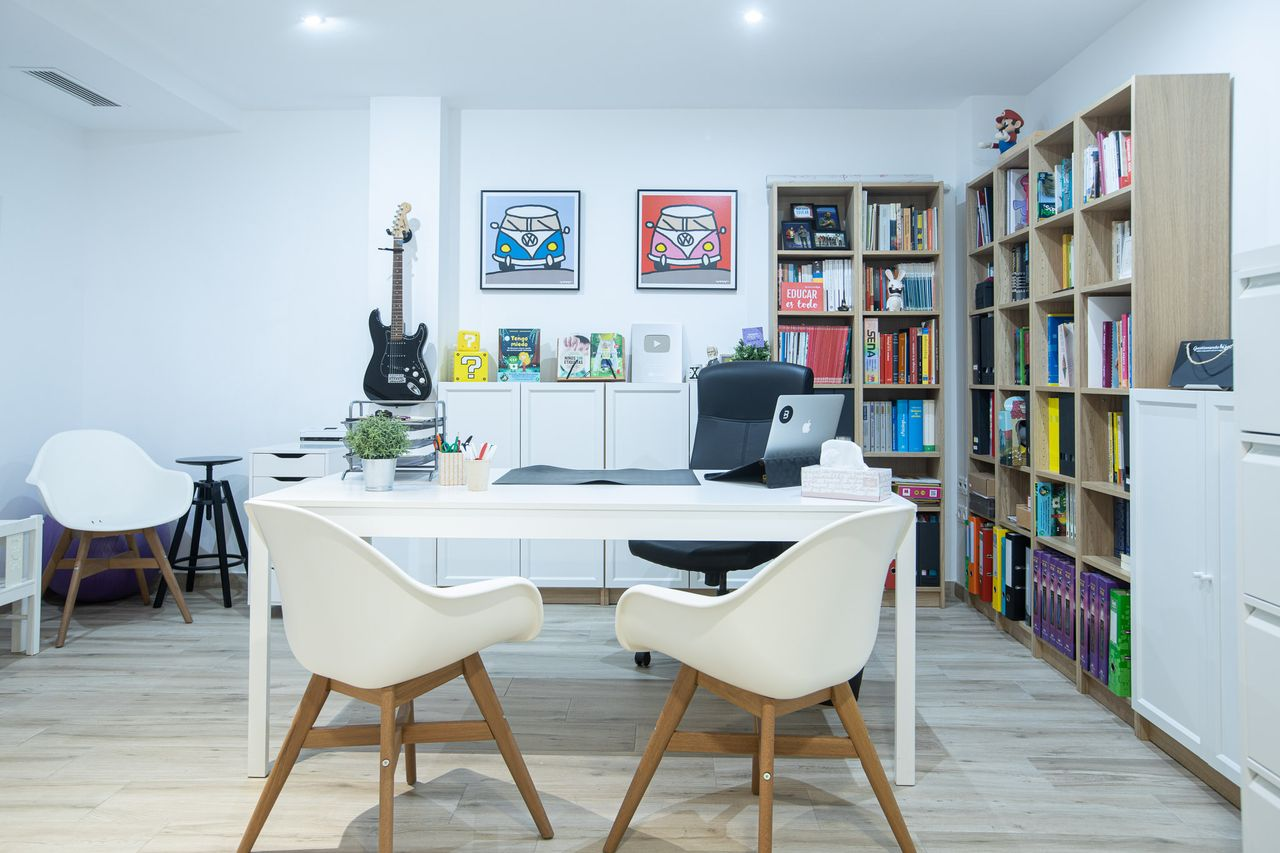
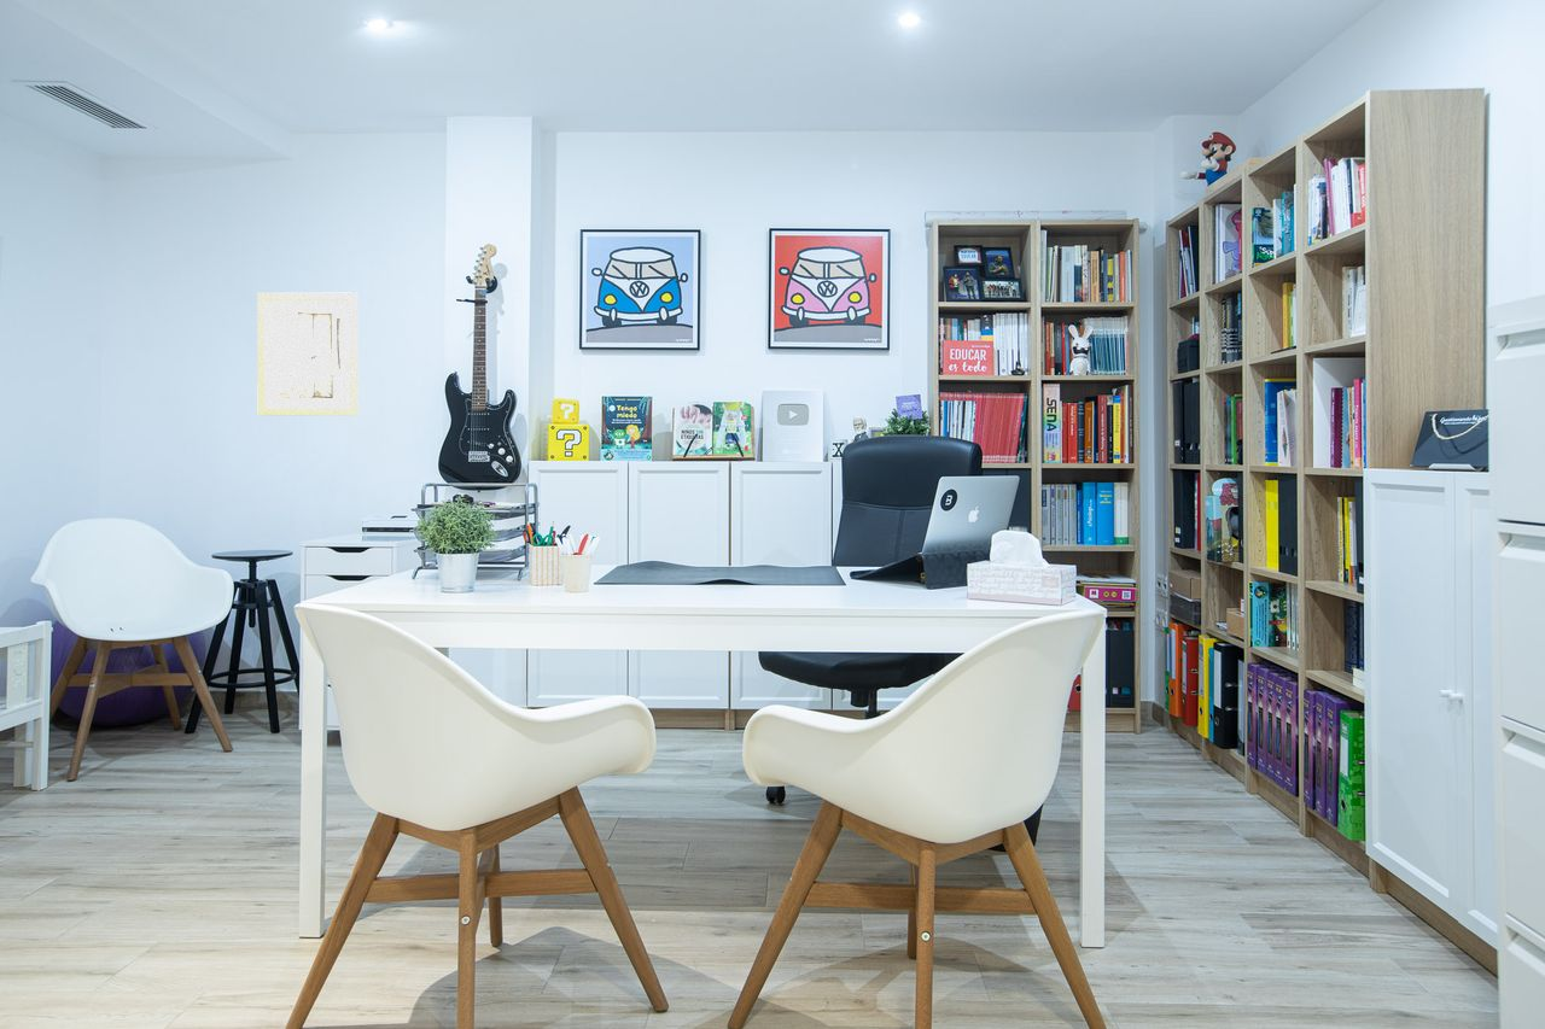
+ wall art [256,291,360,416]
